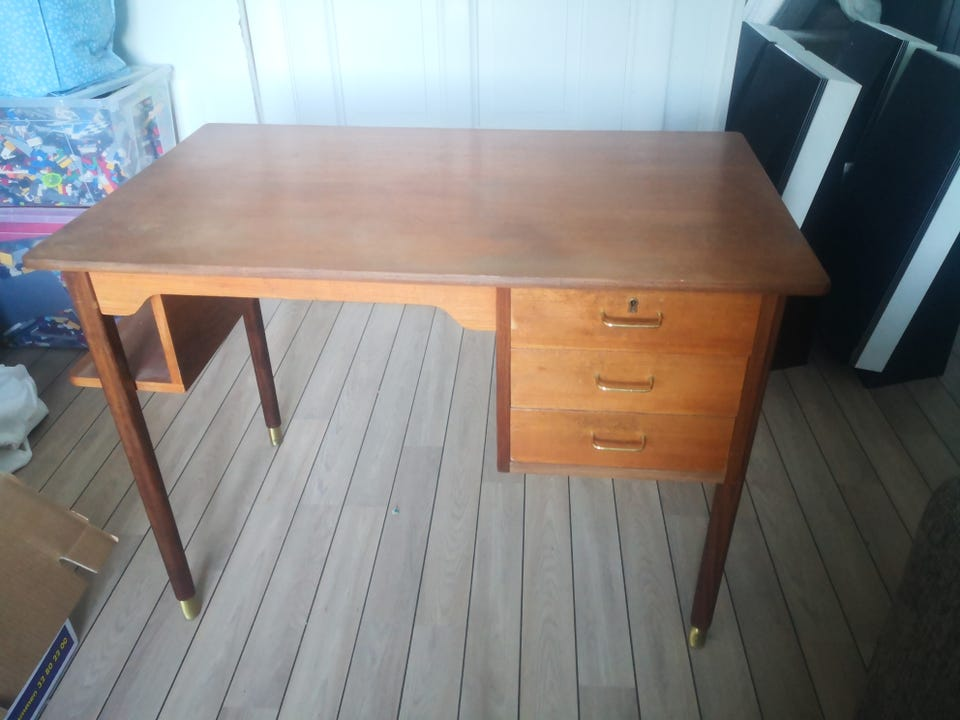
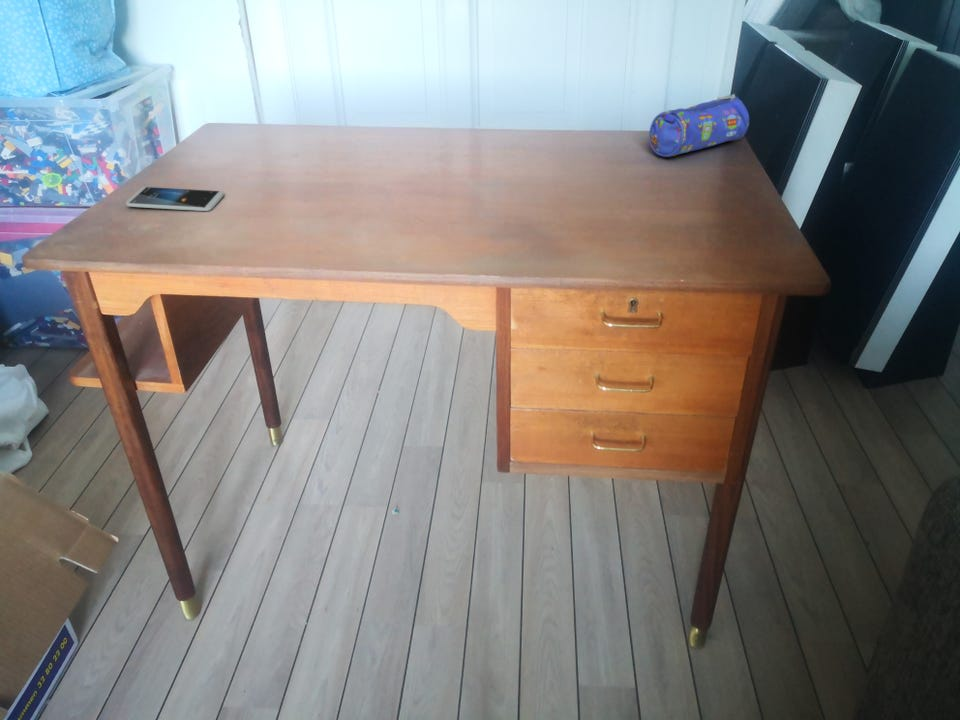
+ pencil case [648,93,750,158]
+ smartphone [125,186,225,212]
